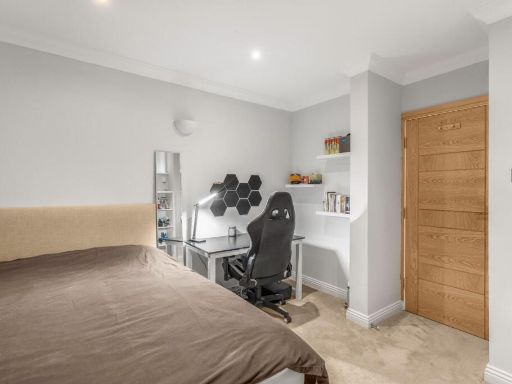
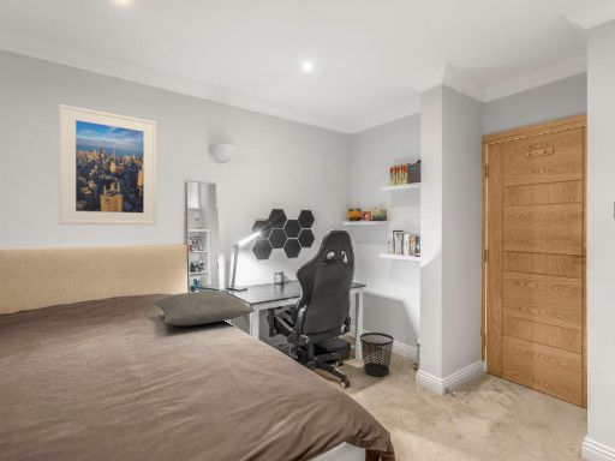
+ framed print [58,103,157,227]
+ pillow [153,289,256,327]
+ wastebasket [359,331,395,377]
